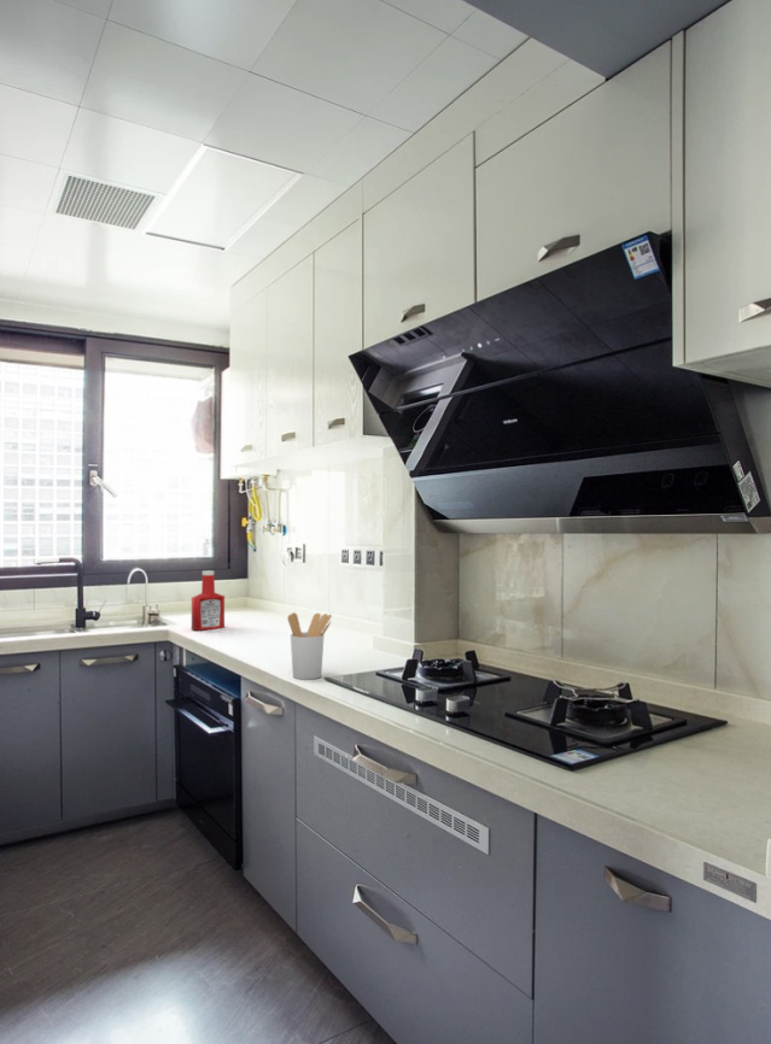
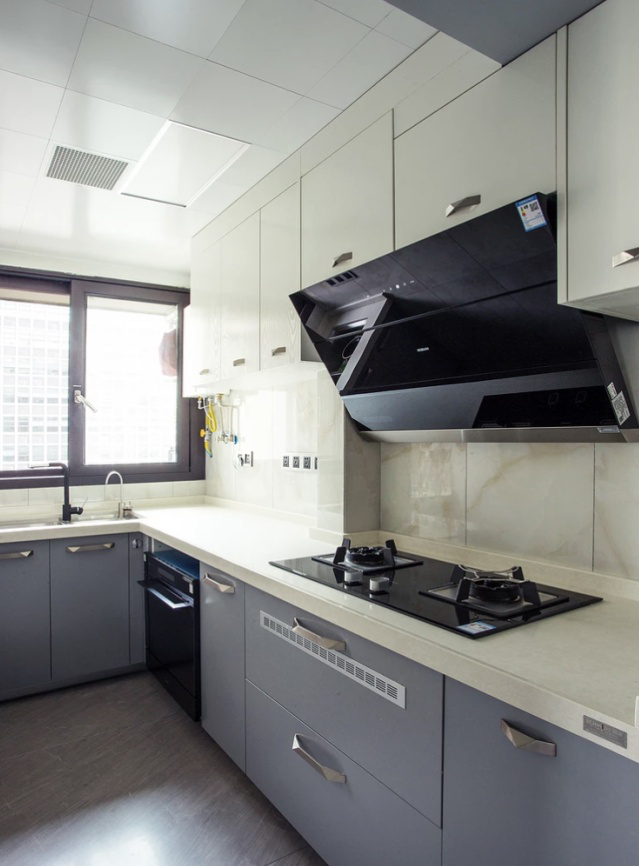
- utensil holder [286,611,333,681]
- soap bottle [191,570,226,632]
